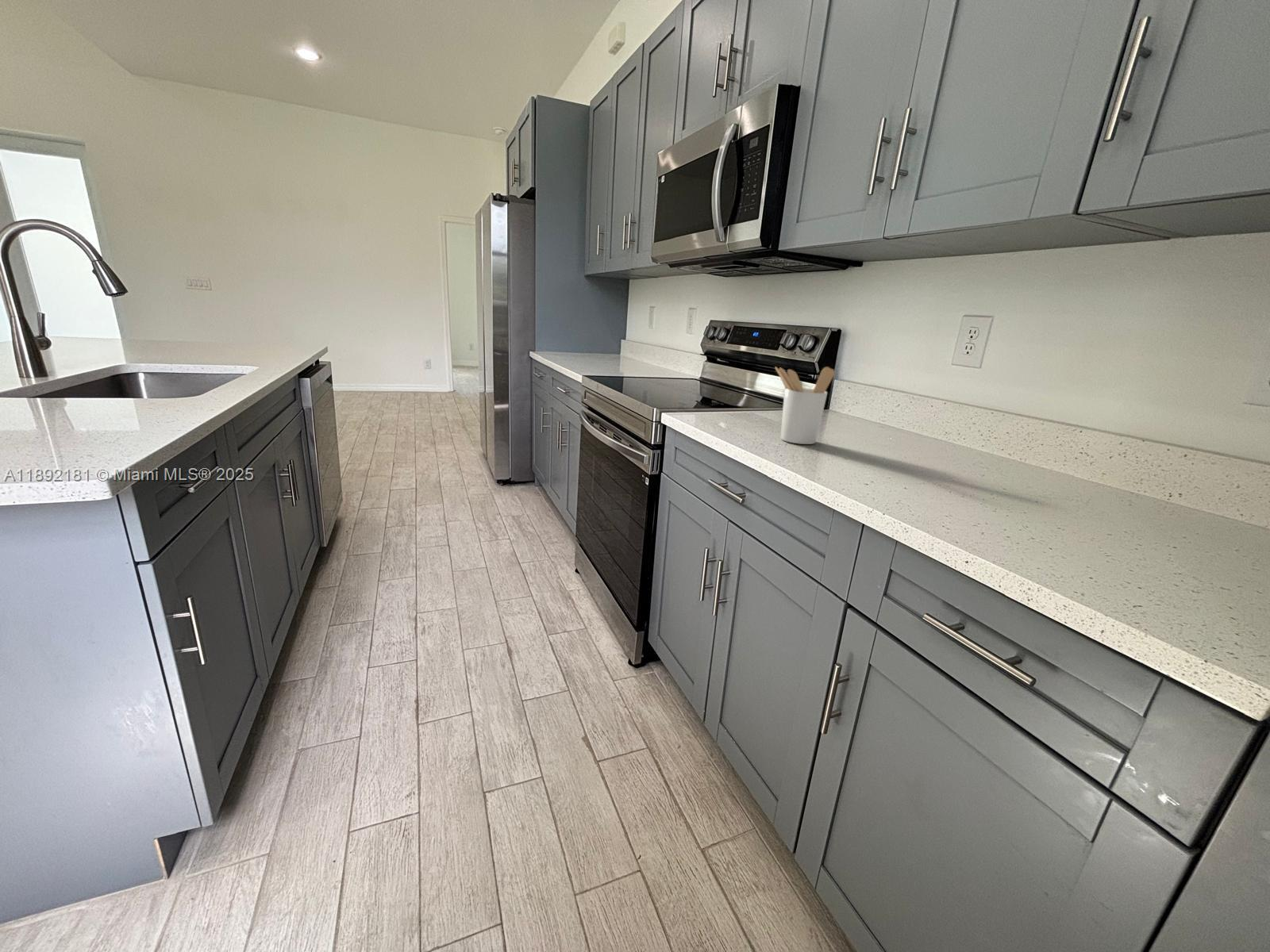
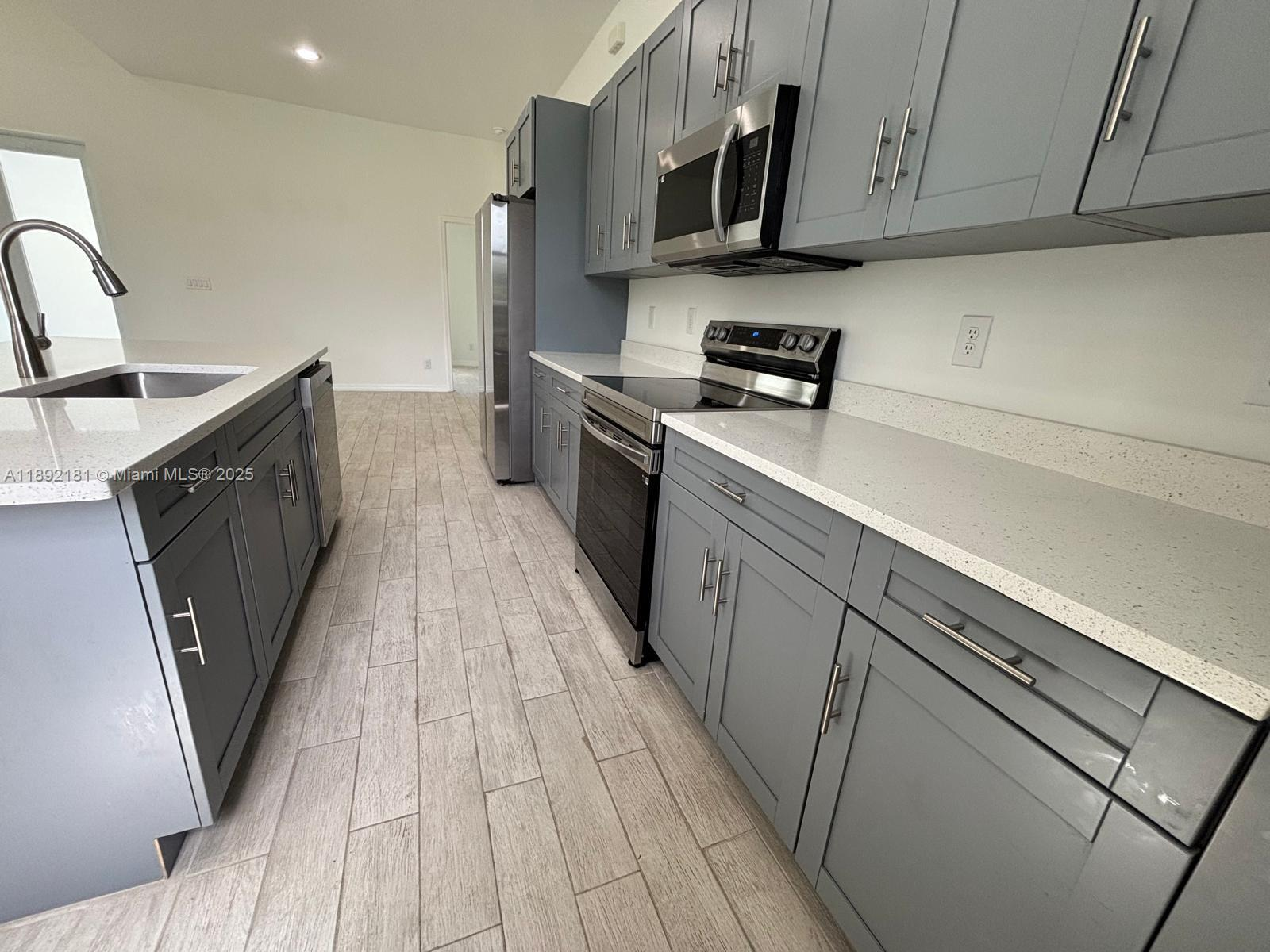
- utensil holder [774,367,836,445]
